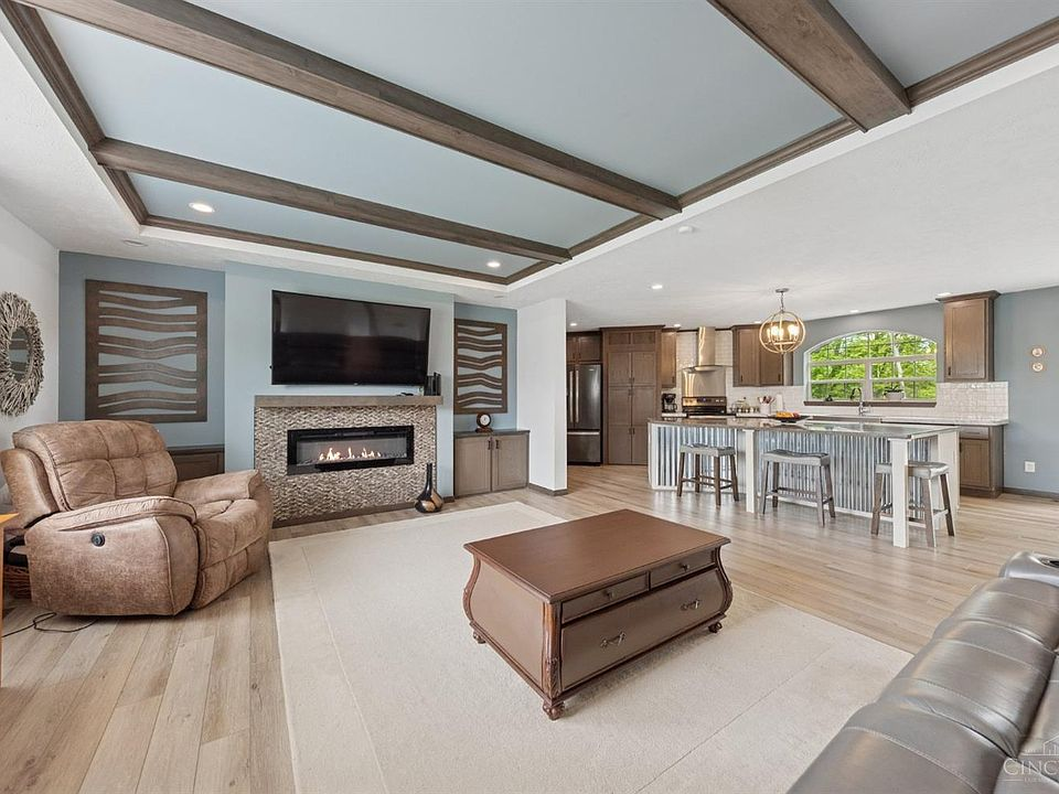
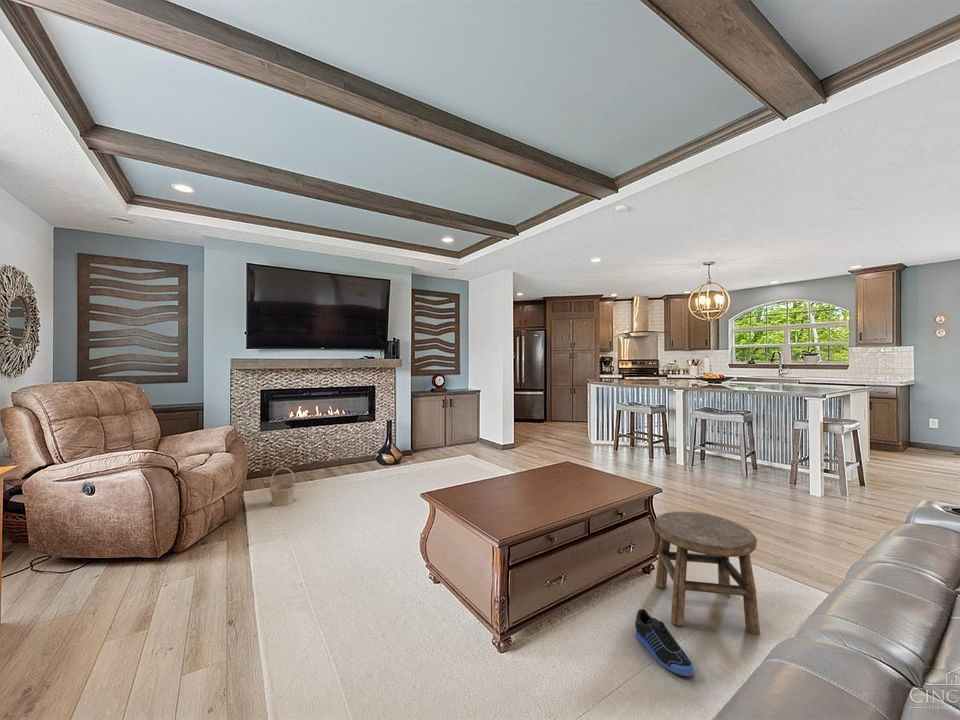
+ basket [268,467,296,507]
+ stool [654,511,761,635]
+ sneaker [634,608,695,677]
